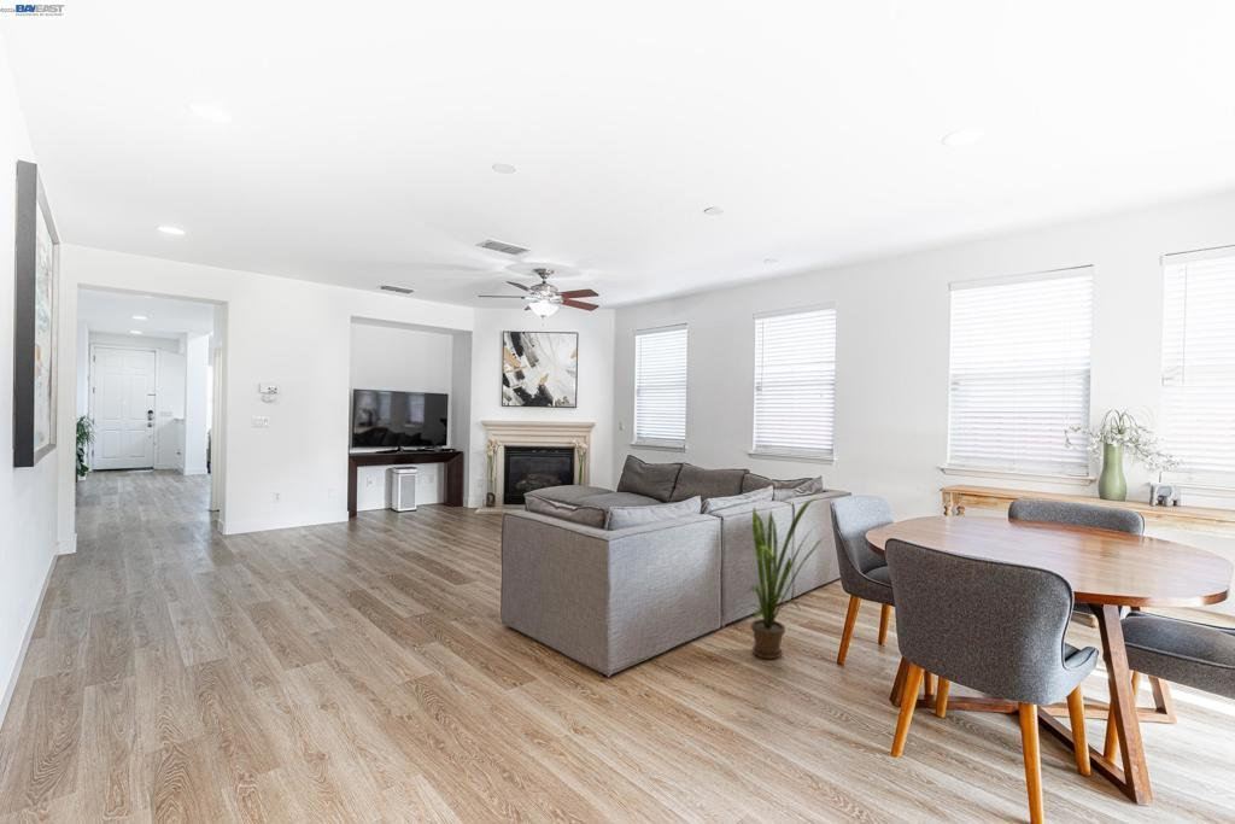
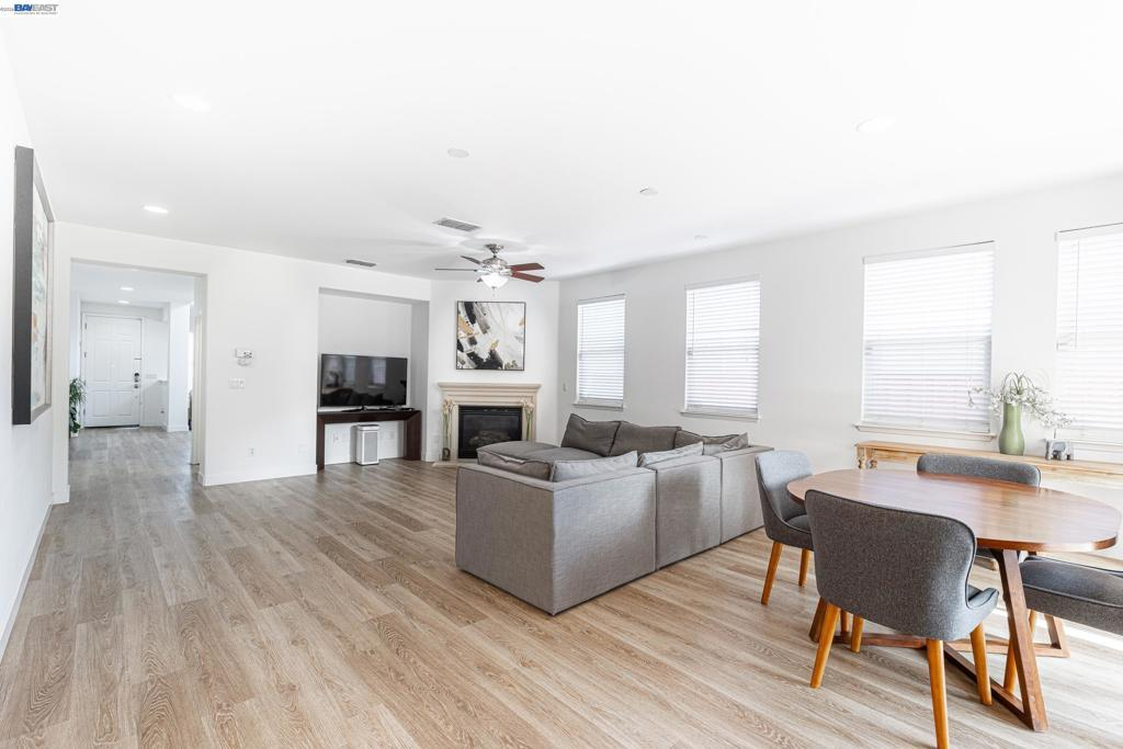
- house plant [742,497,826,660]
